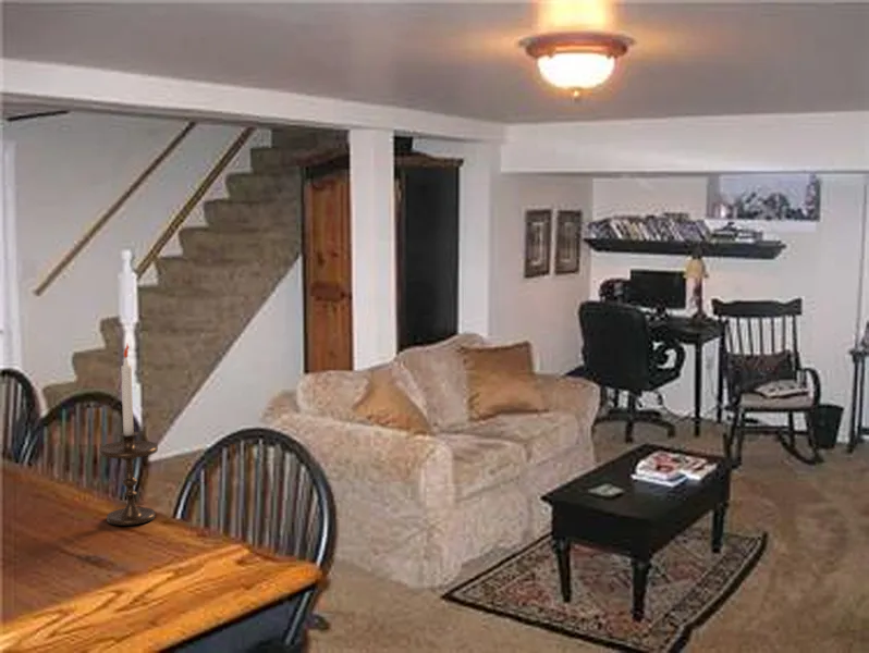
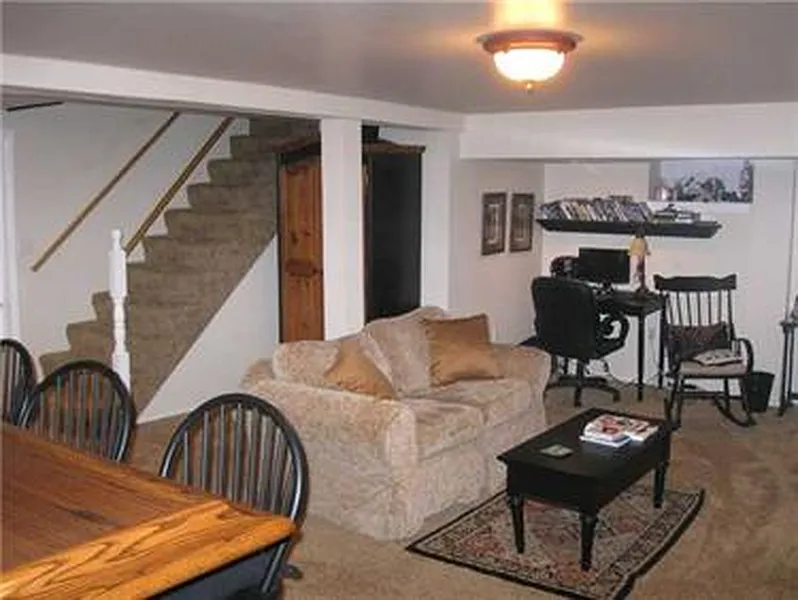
- candlestick [98,343,159,527]
